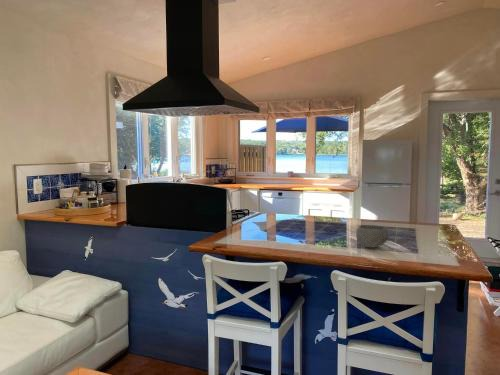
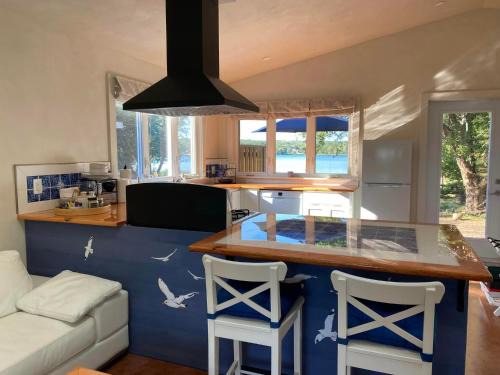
- bowl [355,224,389,249]
